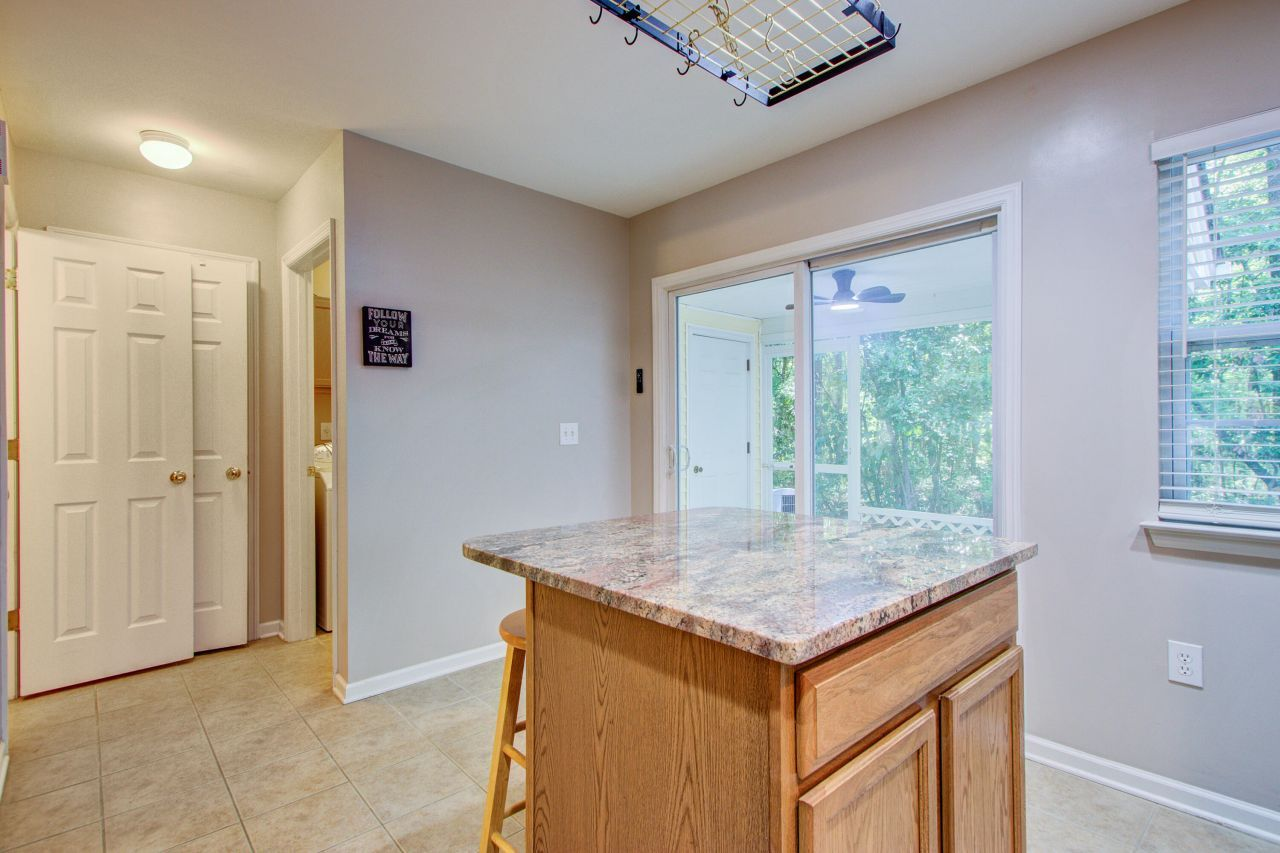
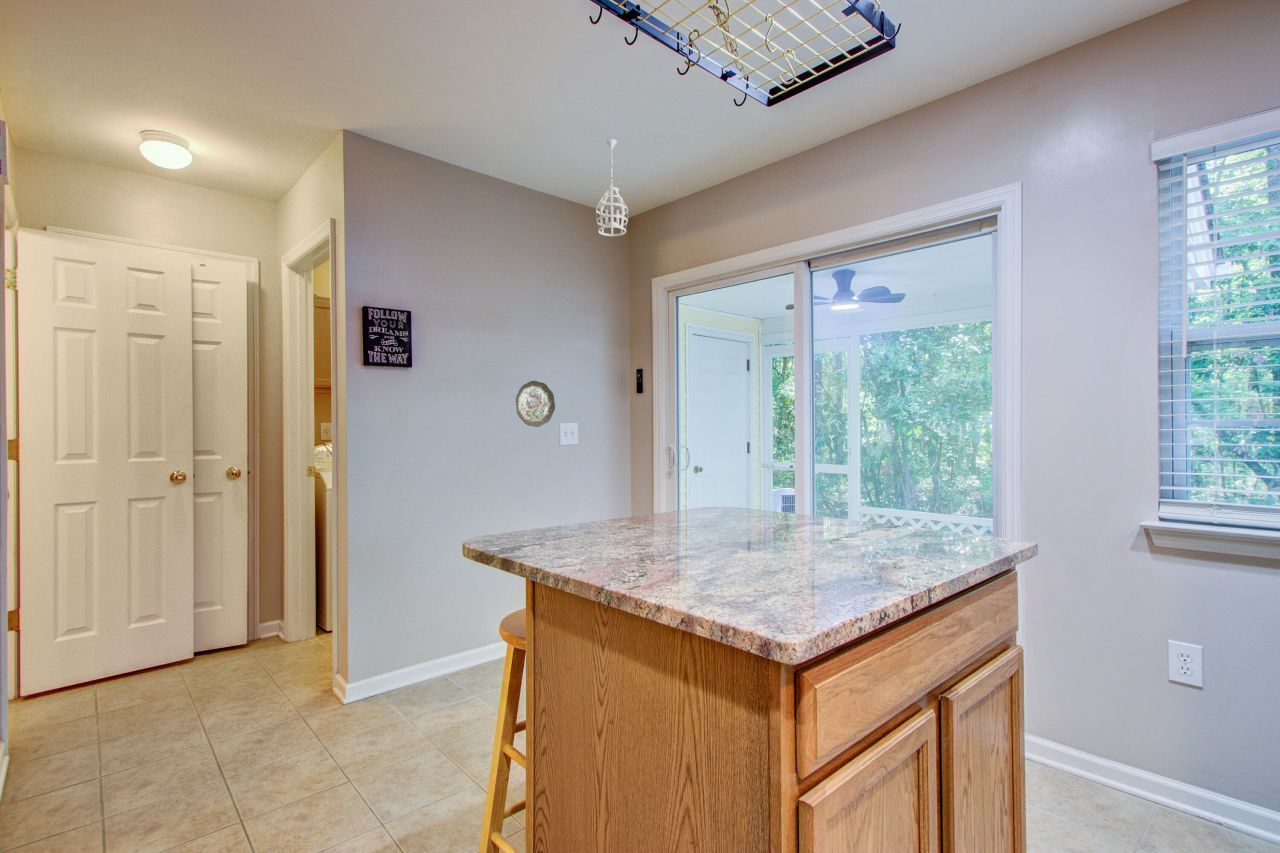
+ pendant light [595,138,629,237]
+ decorative plate [515,380,556,428]
